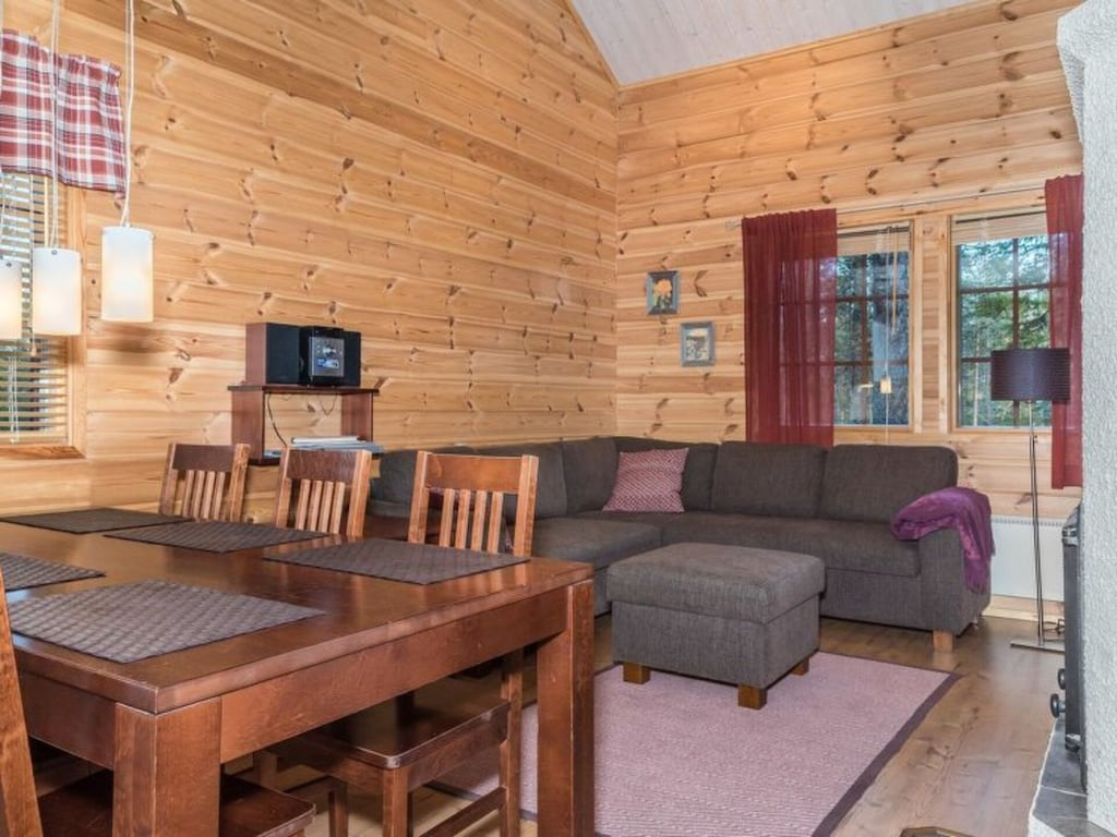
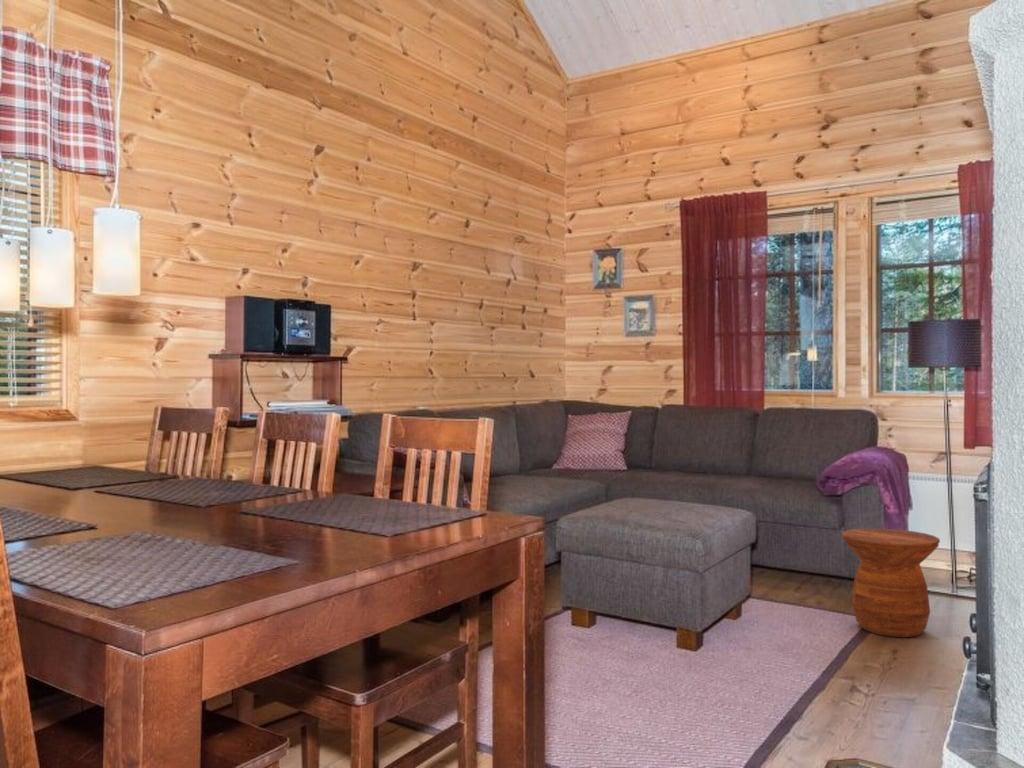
+ side table [840,527,941,638]
